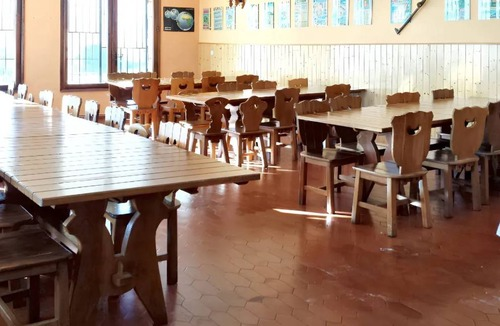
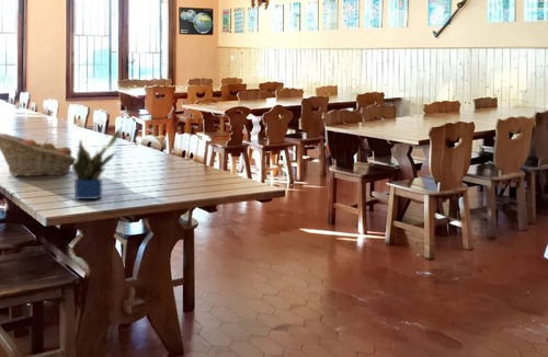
+ fruit basket [0,133,77,177]
+ potted plant [71,127,122,200]
